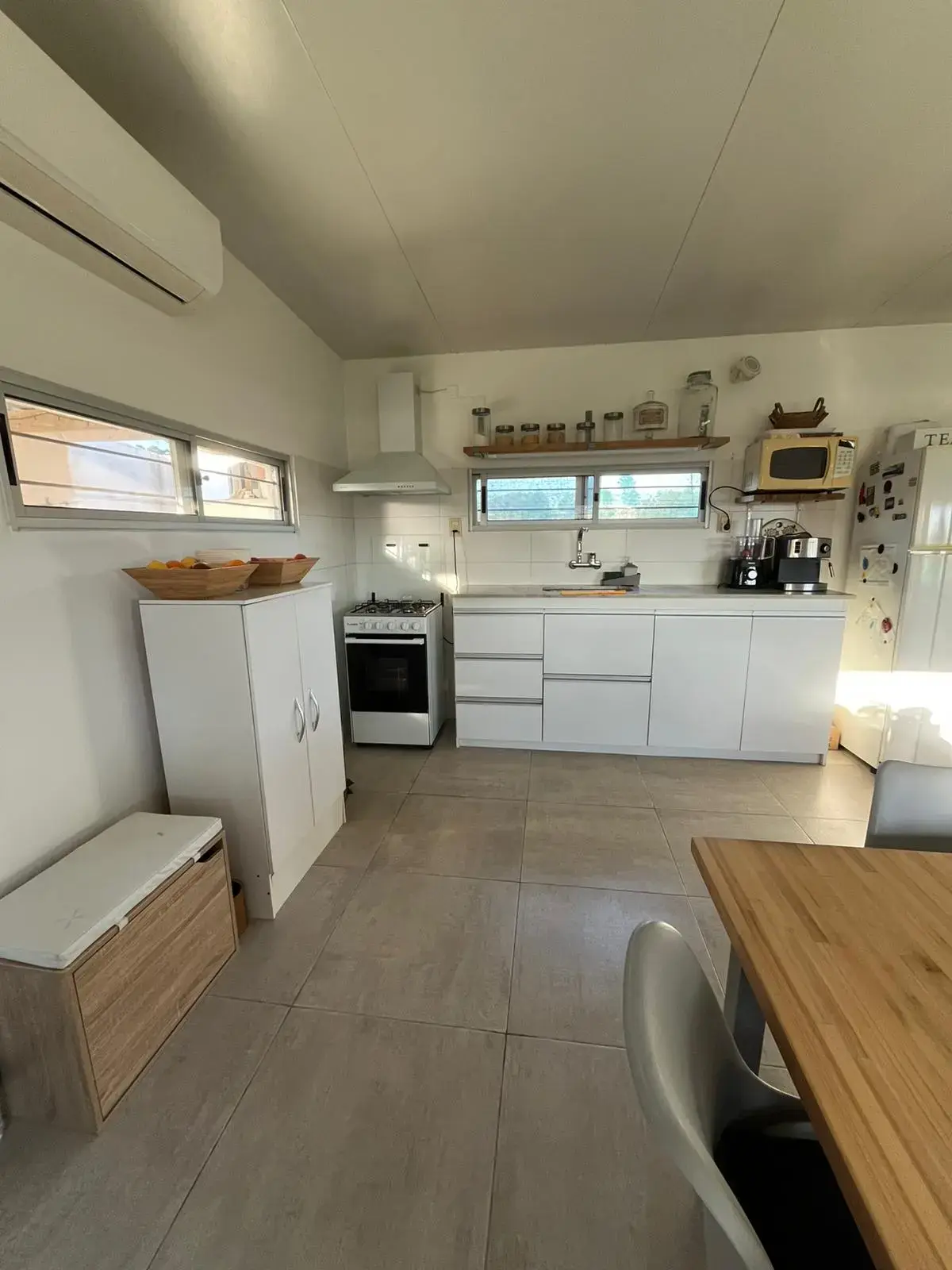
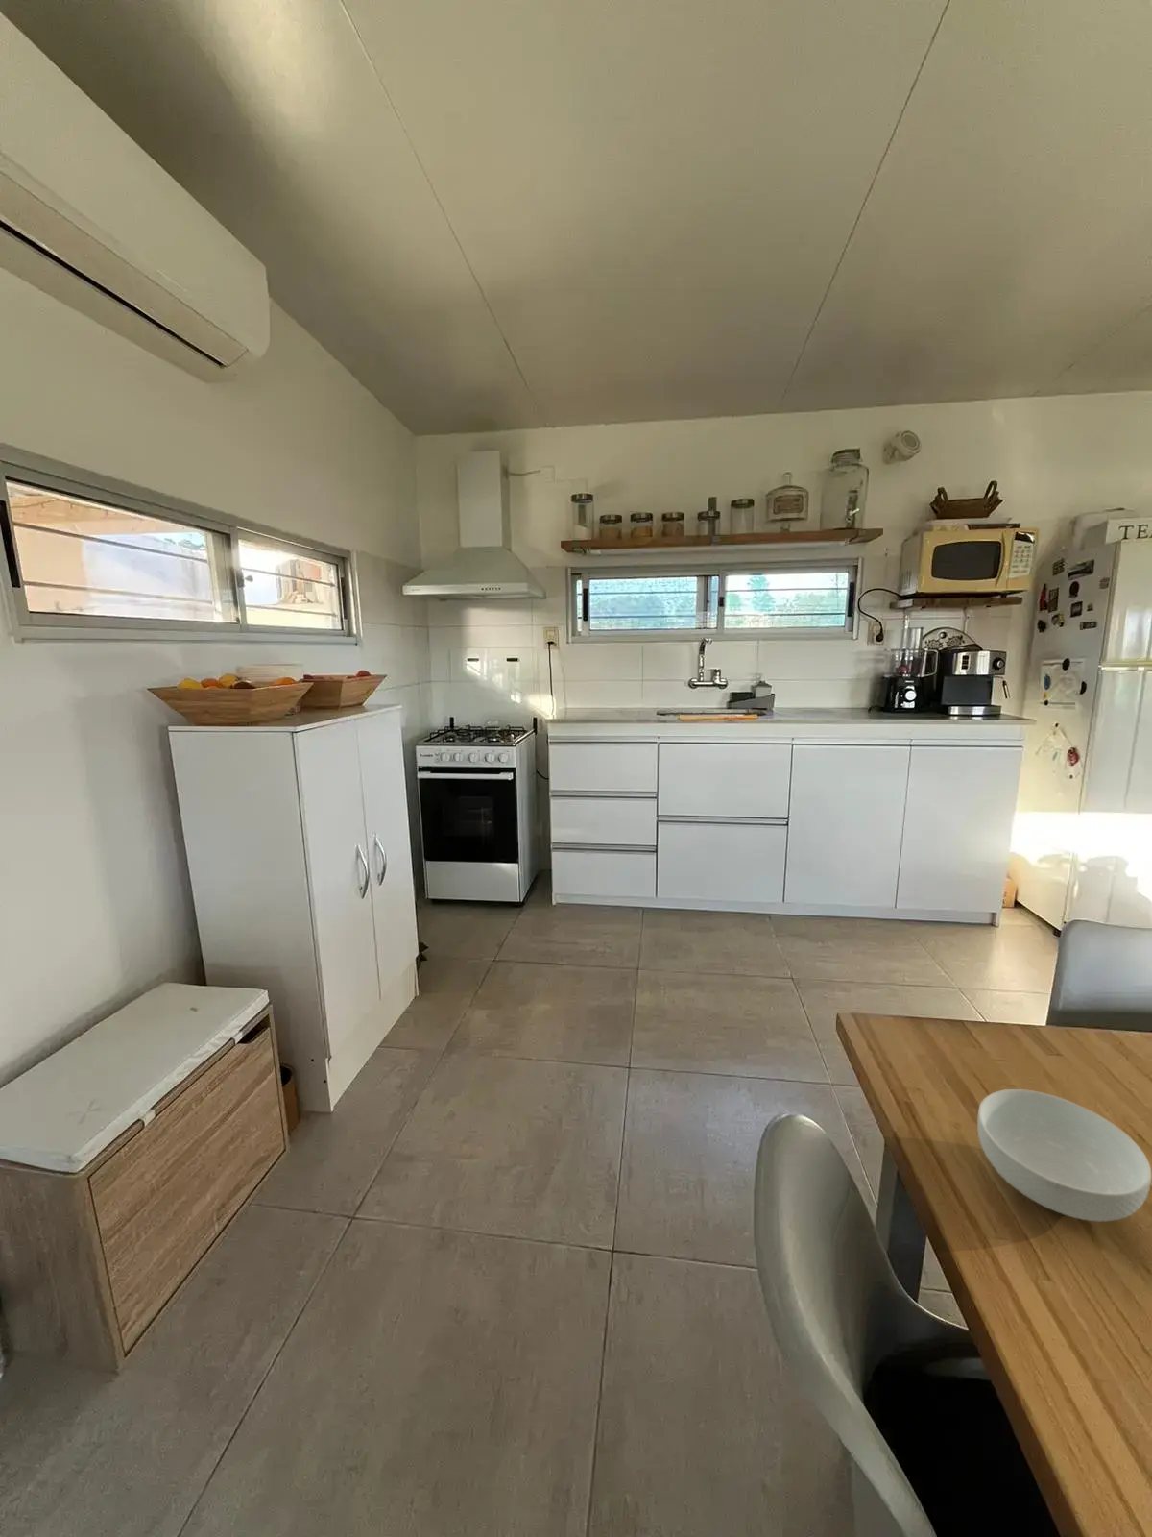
+ cereal bowl [977,1088,1152,1222]
